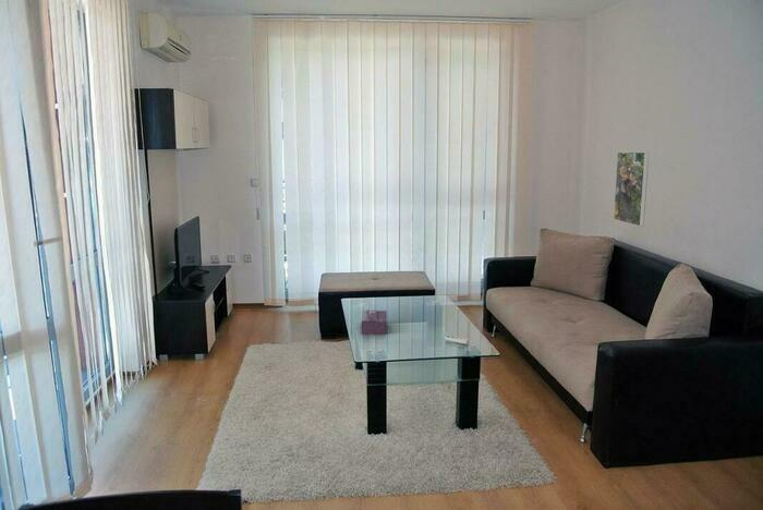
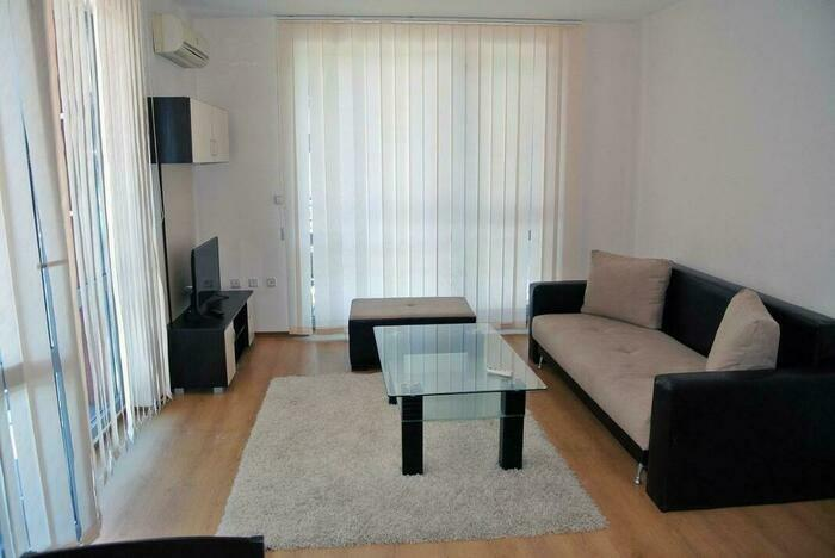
- tissue box [361,309,388,336]
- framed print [613,150,650,228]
